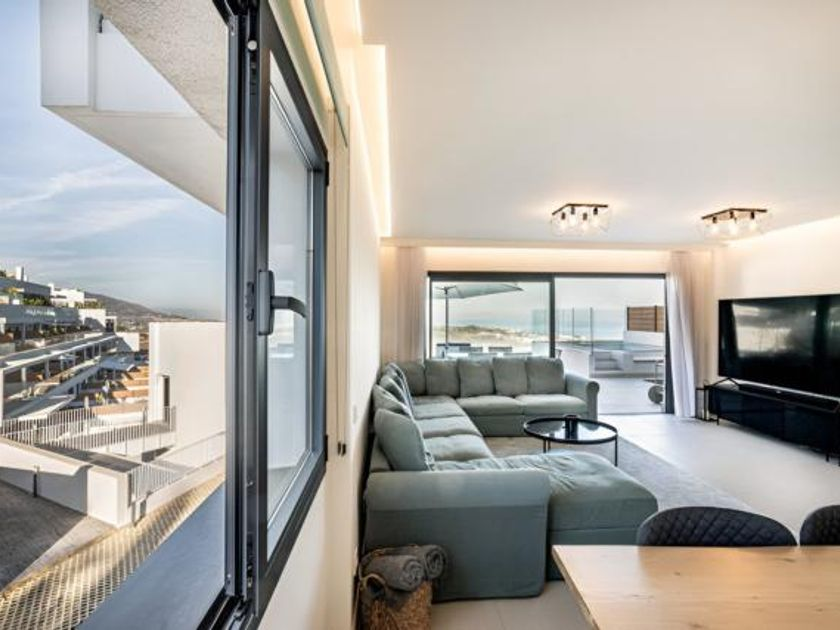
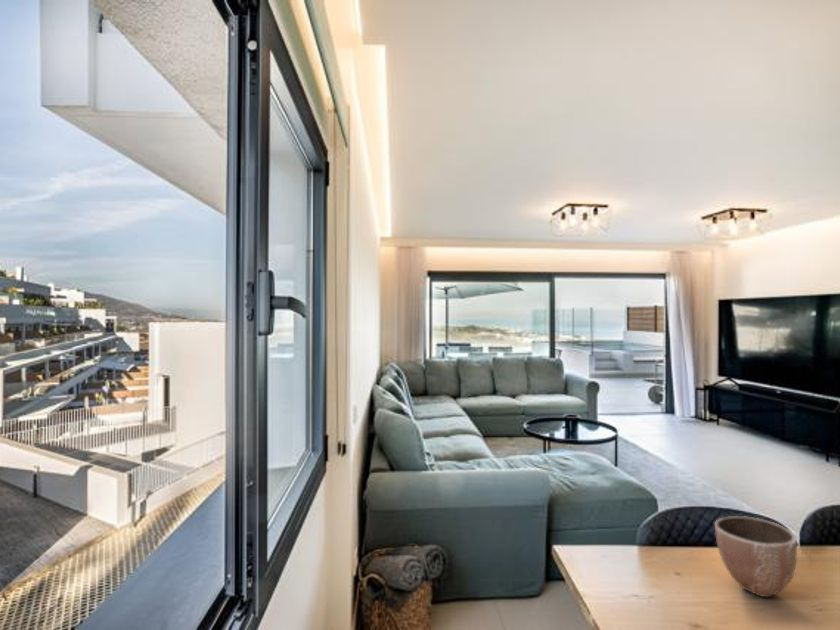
+ decorative bowl [714,515,798,599]
